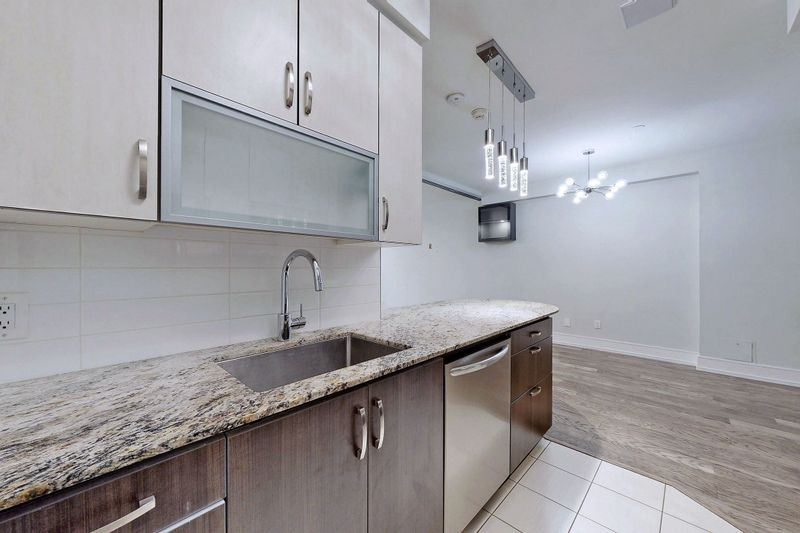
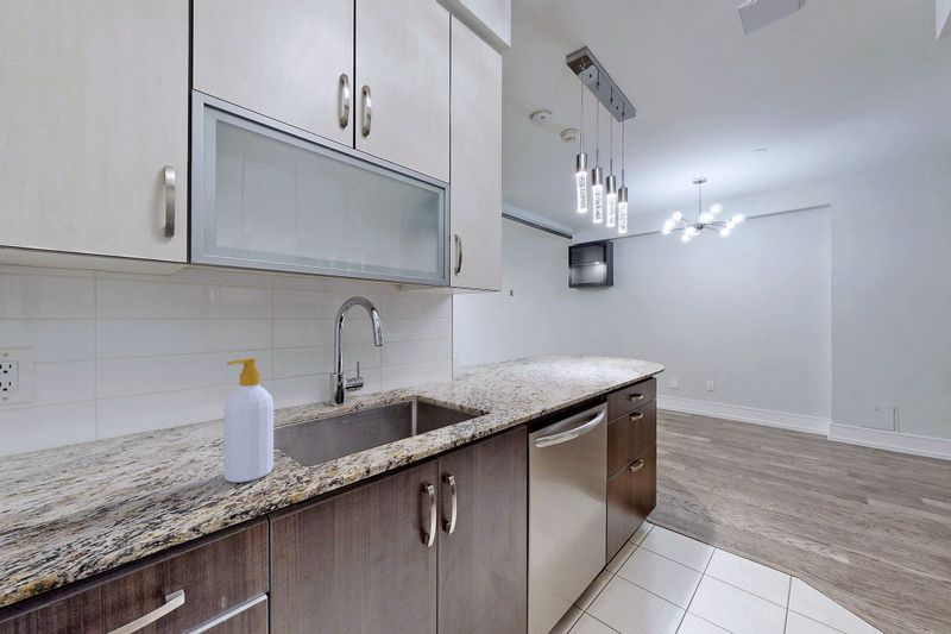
+ soap bottle [222,358,275,483]
